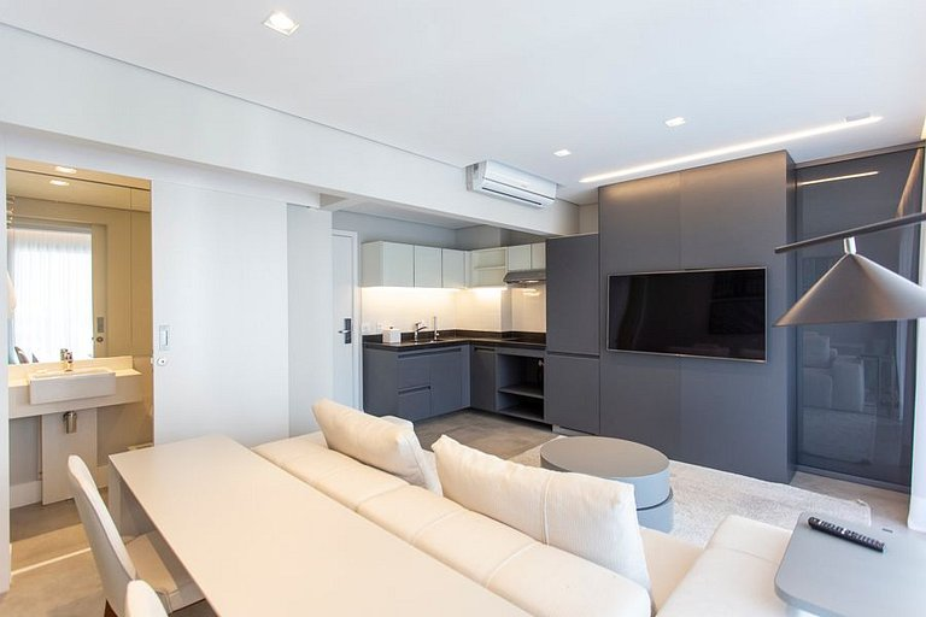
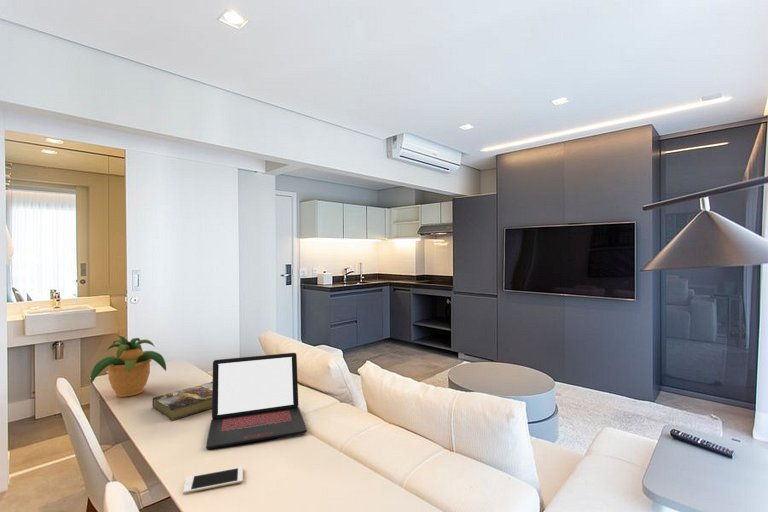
+ cell phone [182,466,244,495]
+ potted plant [89,334,167,398]
+ book [151,381,213,422]
+ laptop [205,352,308,450]
